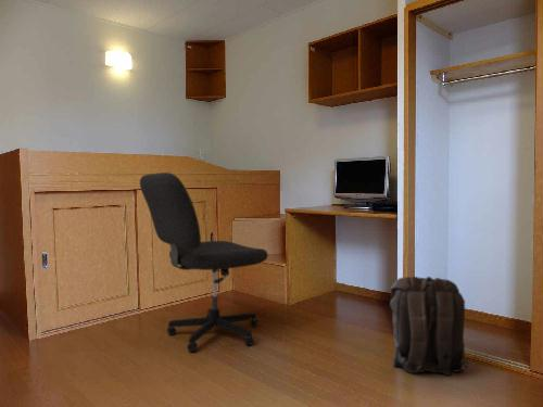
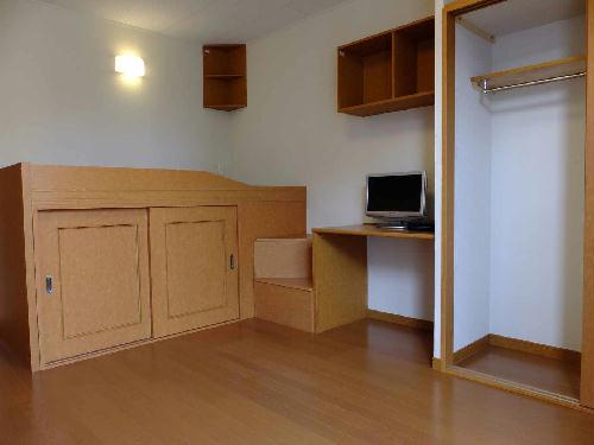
- office chair [139,171,269,353]
- backpack [389,276,469,377]
